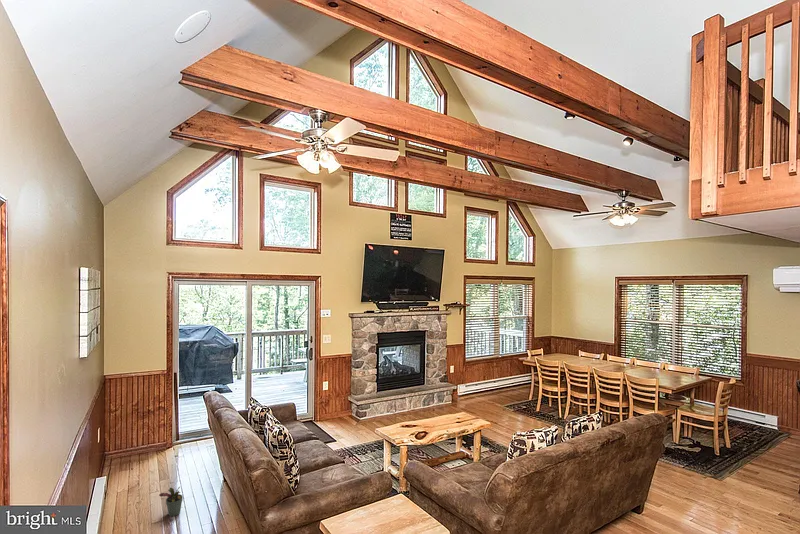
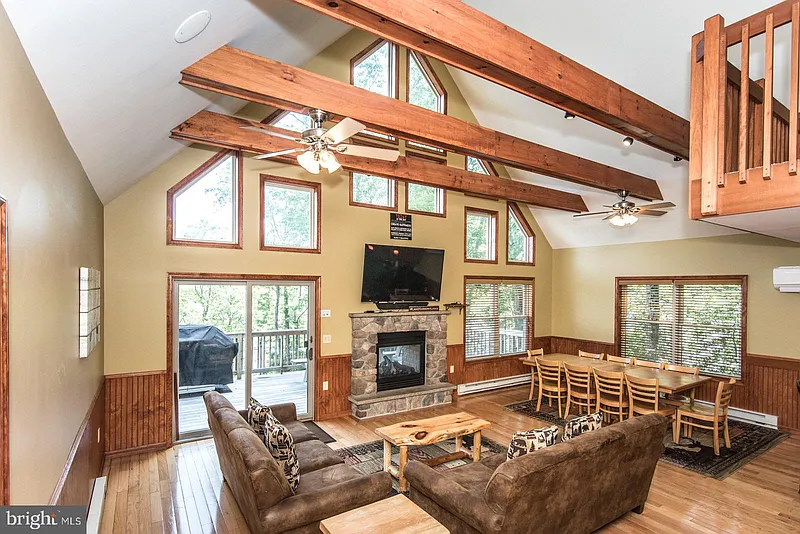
- potted plant [158,486,184,517]
